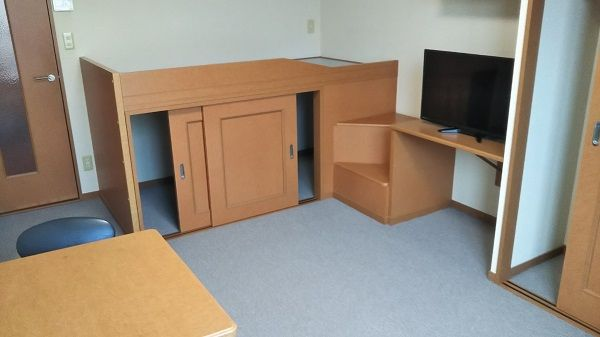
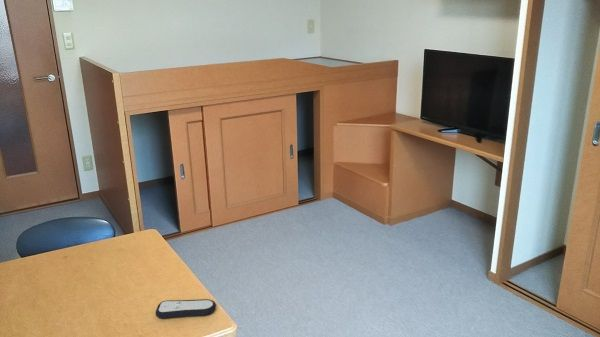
+ remote control [155,298,217,320]
